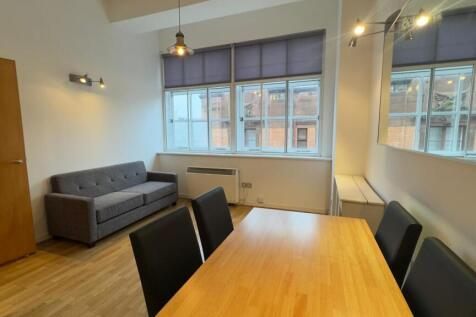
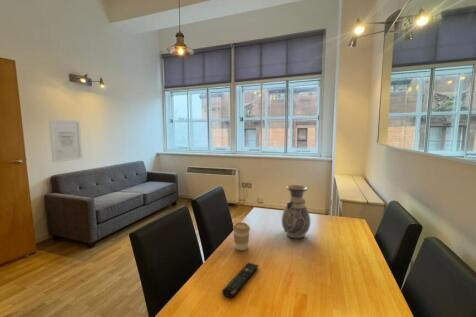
+ coffee cup [232,221,251,251]
+ wall art [48,118,83,163]
+ vase [281,184,312,239]
+ remote control [221,261,259,299]
